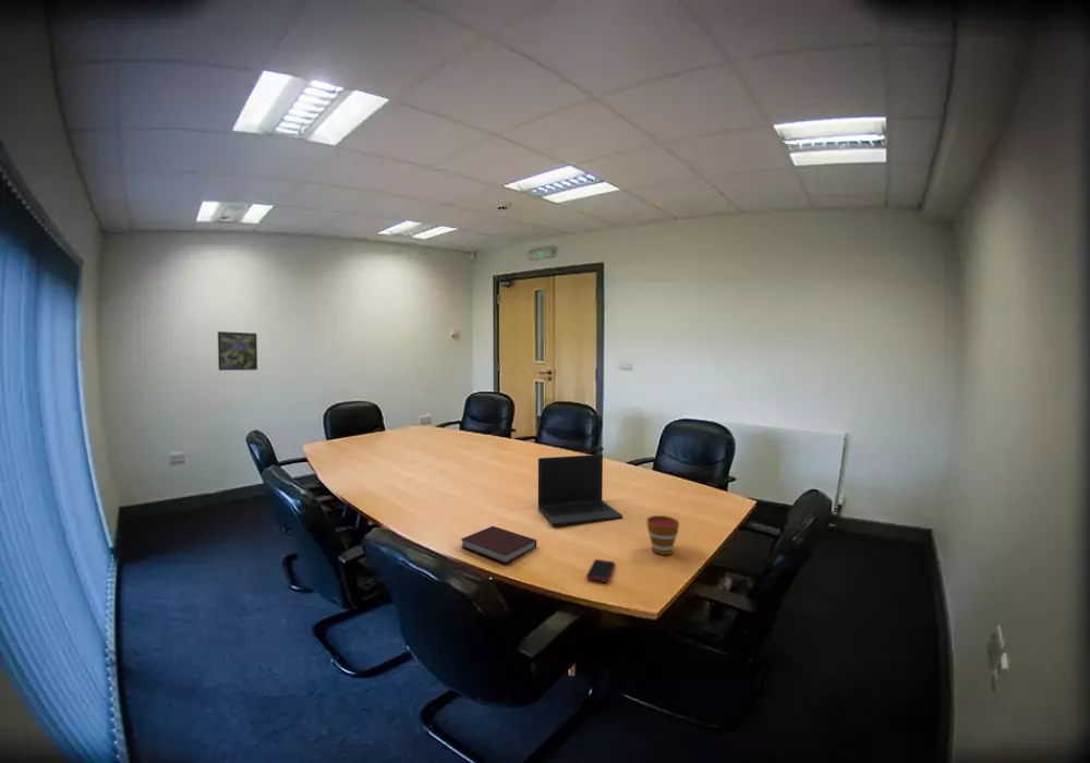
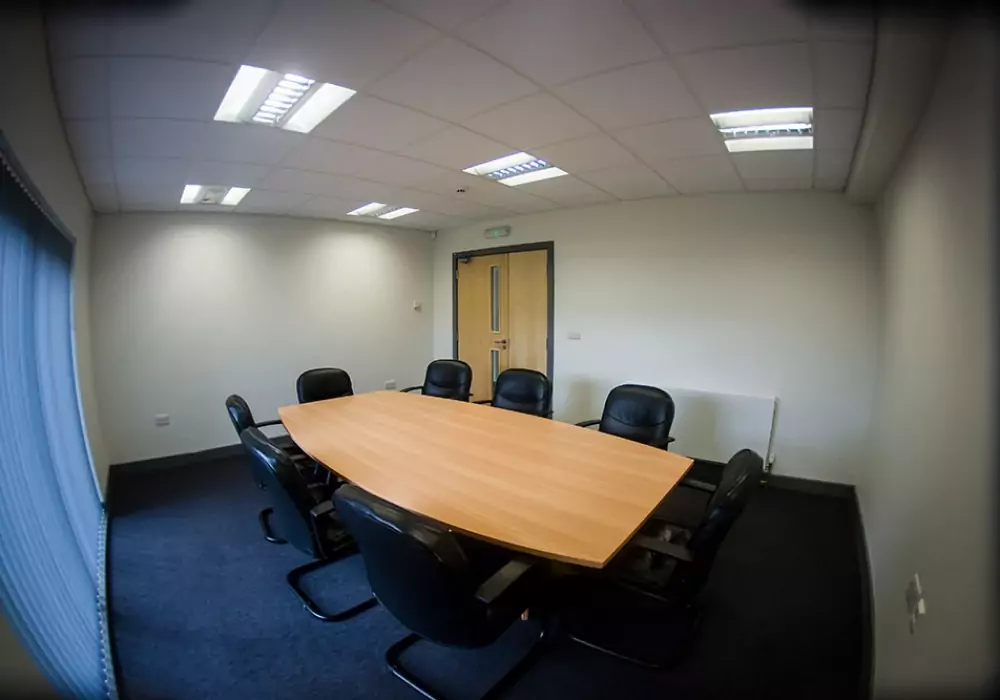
- notebook [460,525,537,565]
- cup [645,514,680,556]
- cell phone [585,558,616,583]
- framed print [217,330,258,372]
- laptop [537,453,623,526]
